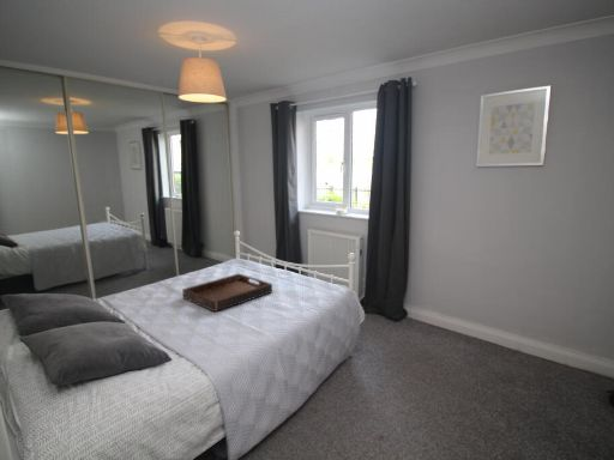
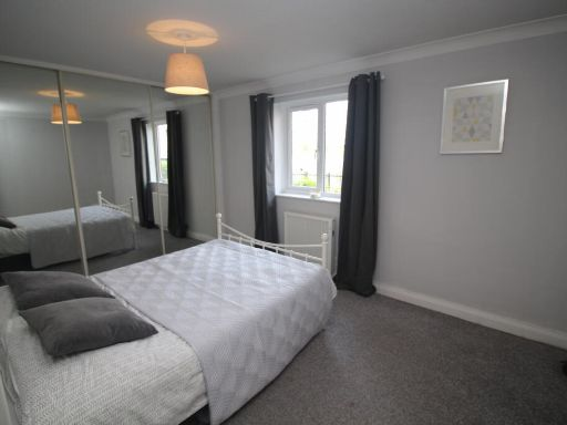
- serving tray [181,273,273,313]
